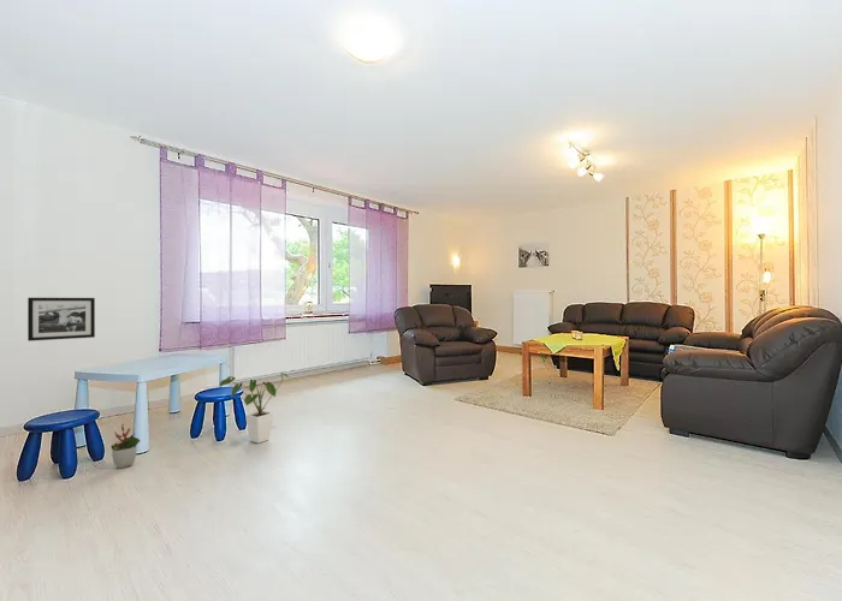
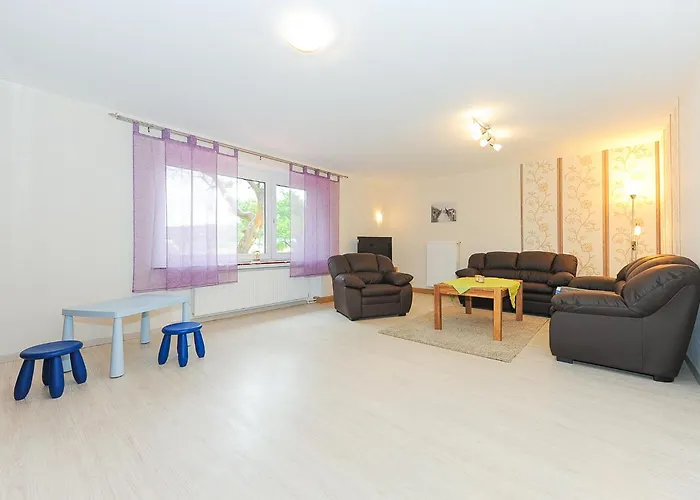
- decorative plant [109,423,141,469]
- house plant [219,370,290,445]
- picture frame [26,297,96,343]
